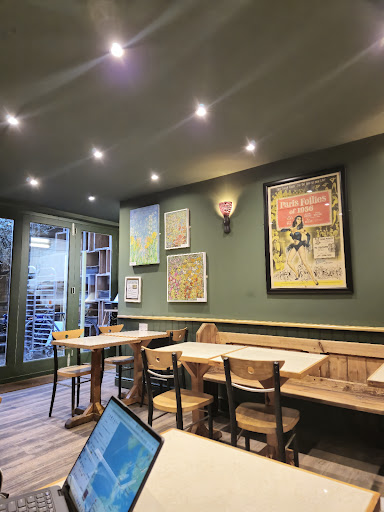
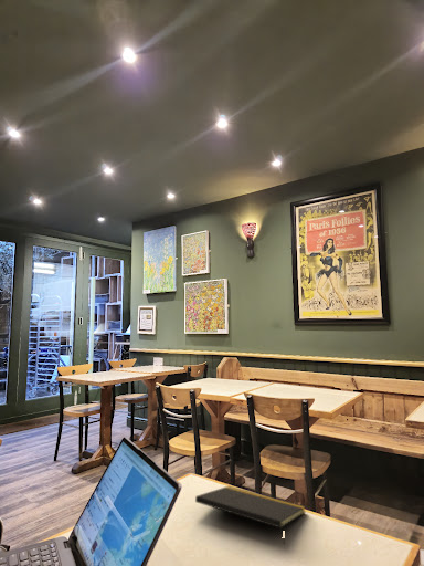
+ notepad [194,485,307,545]
